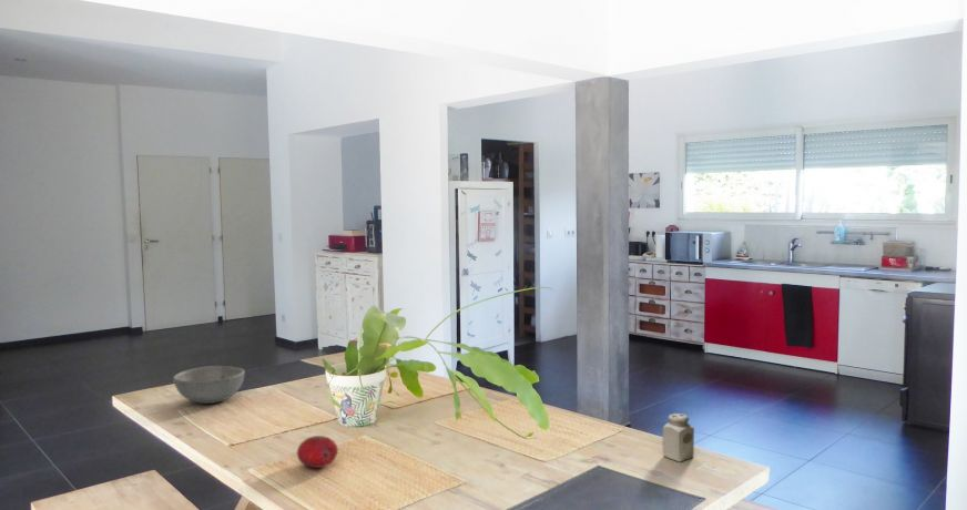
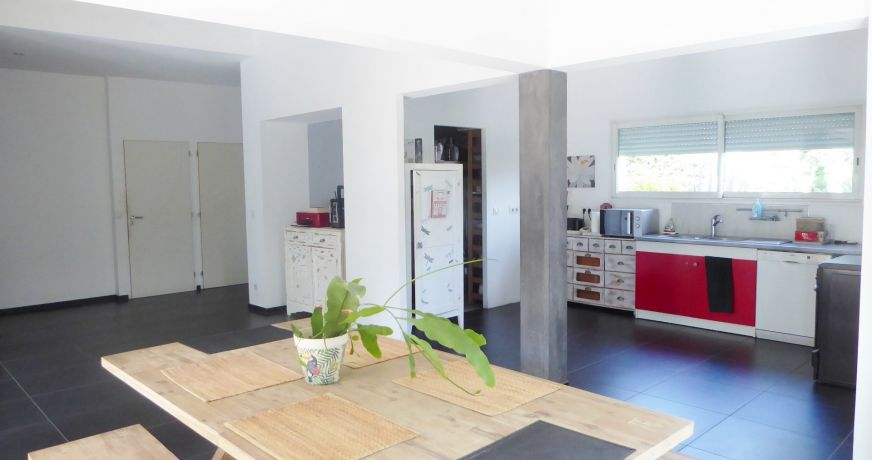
- salt shaker [662,412,695,462]
- fruit [296,435,339,469]
- bowl [172,365,246,405]
